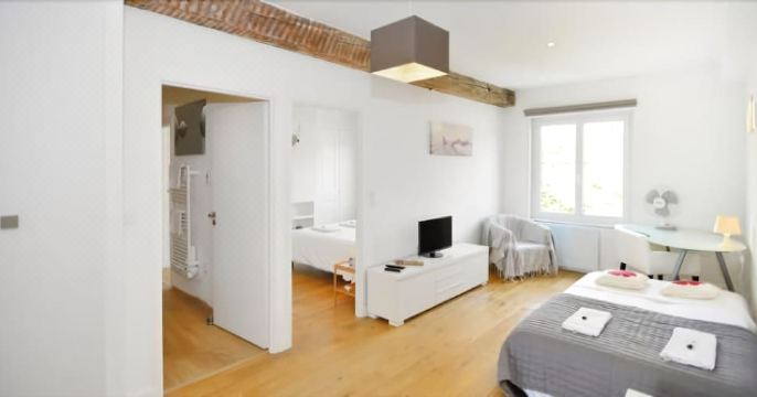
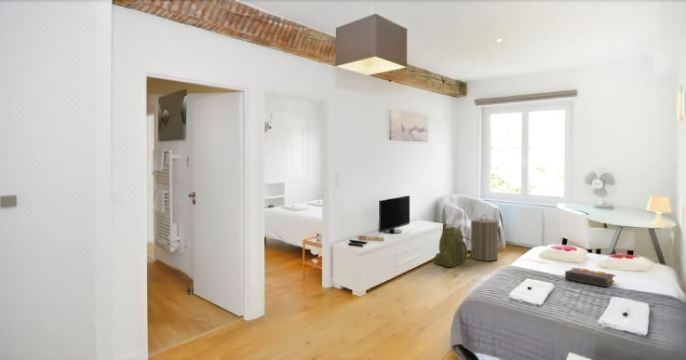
+ book [564,266,616,288]
+ backpack [433,226,474,268]
+ laundry hamper [469,214,499,262]
